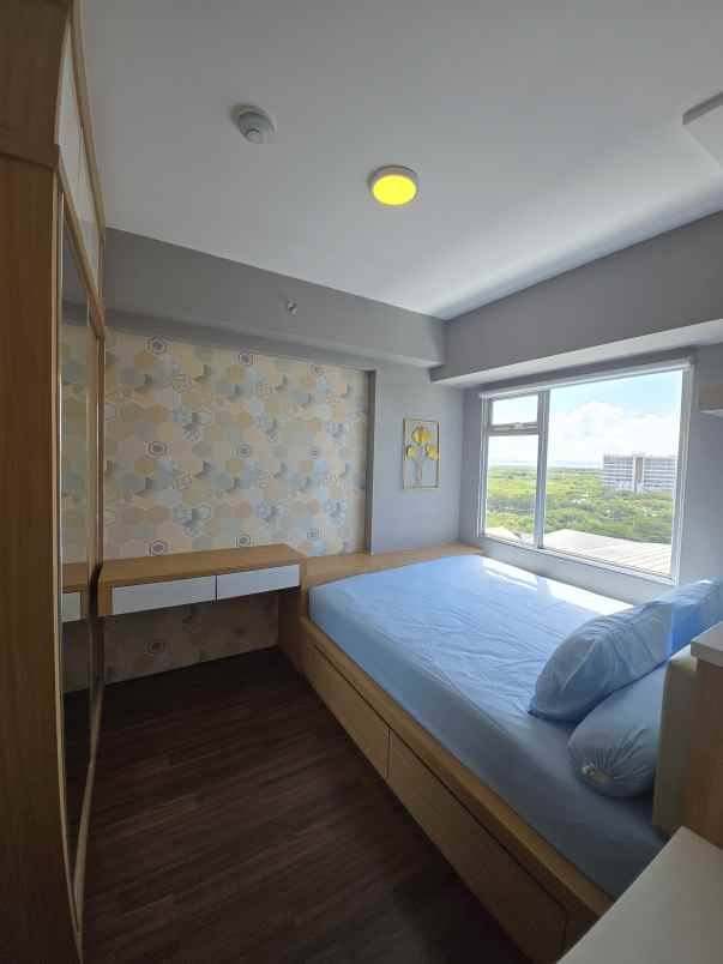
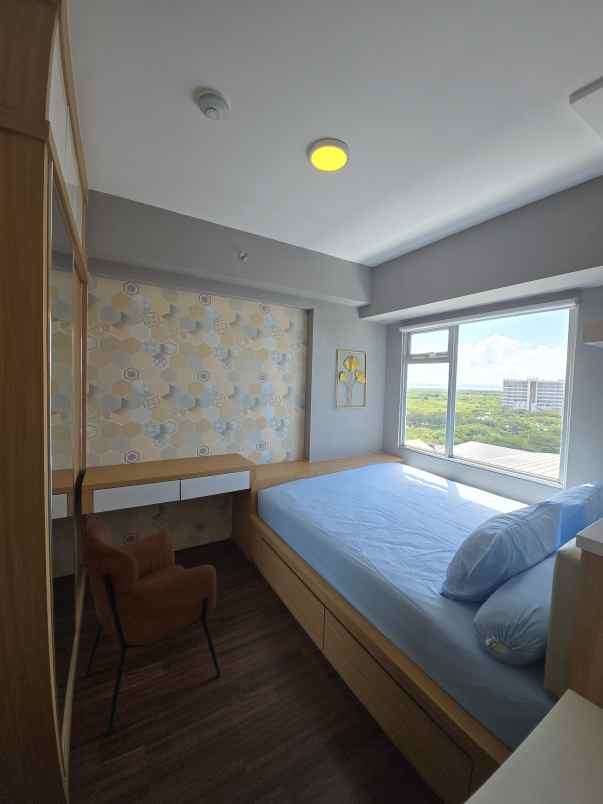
+ chair [81,521,222,736]
